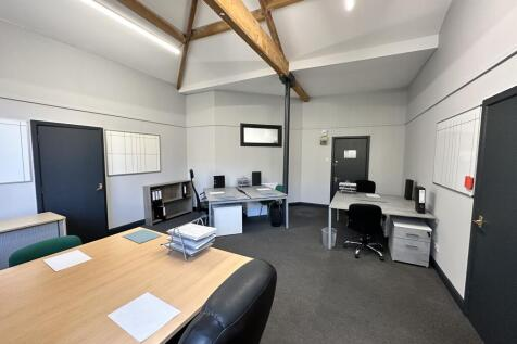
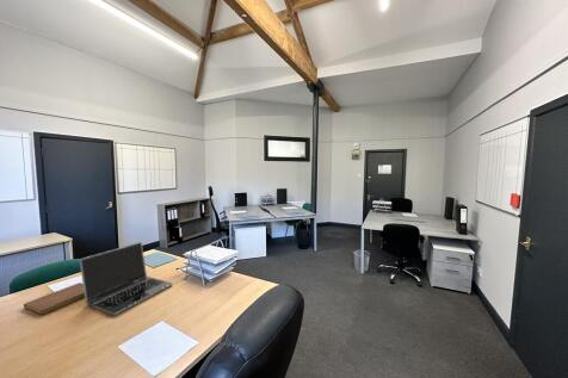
+ notebook [23,281,85,316]
+ laptop [79,241,173,317]
